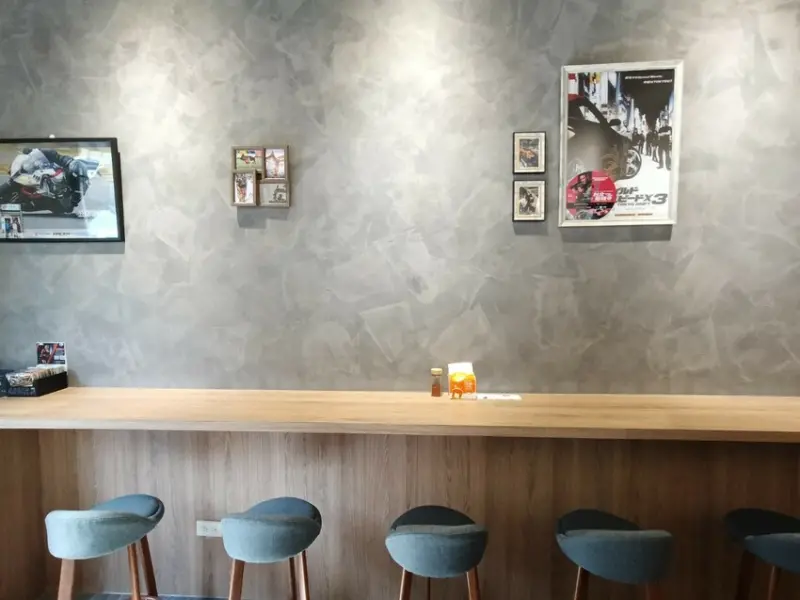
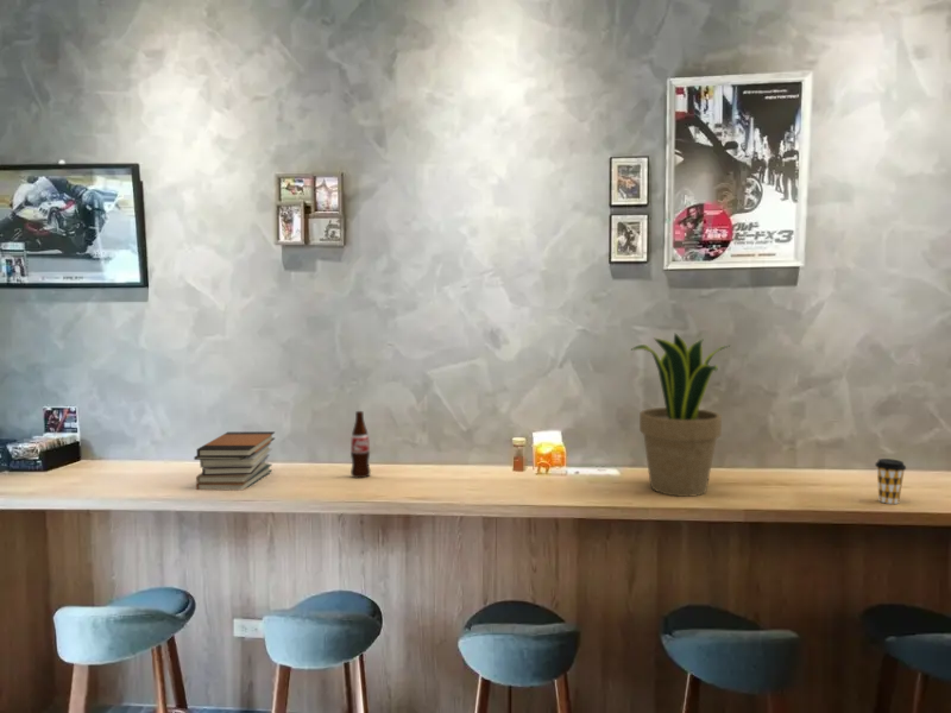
+ bottle [349,410,372,479]
+ potted plant [631,332,730,498]
+ book stack [193,430,276,492]
+ coffee cup [874,458,907,505]
